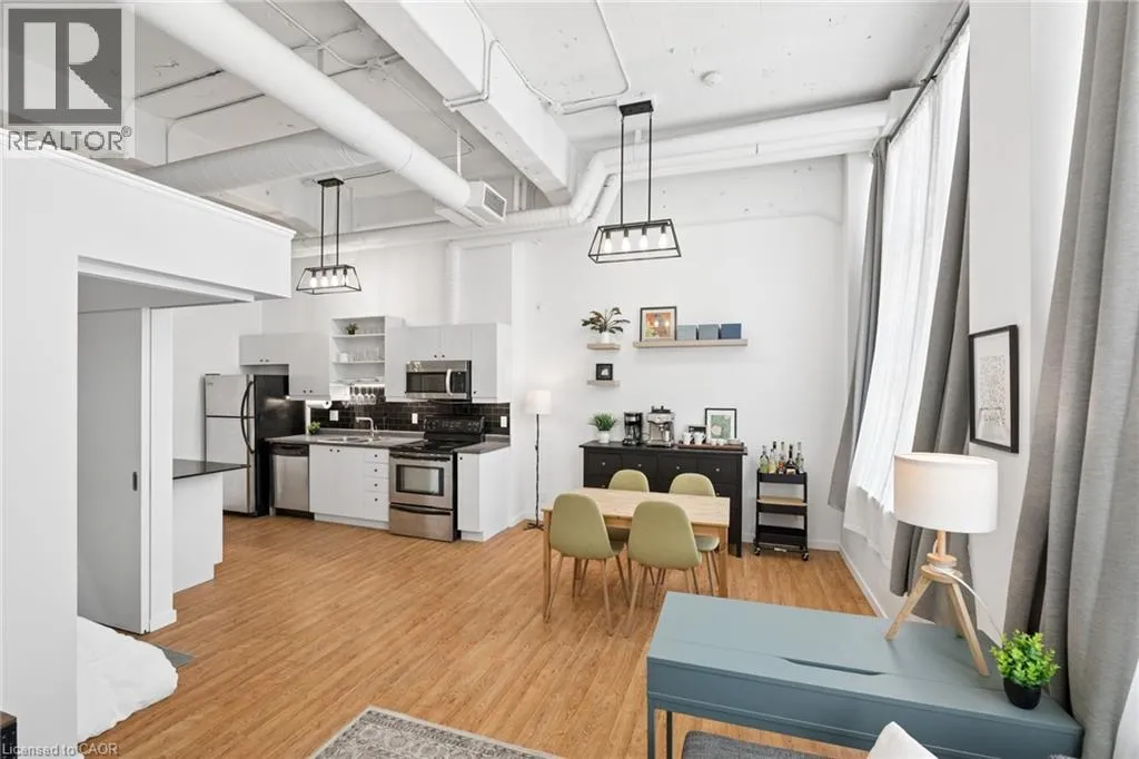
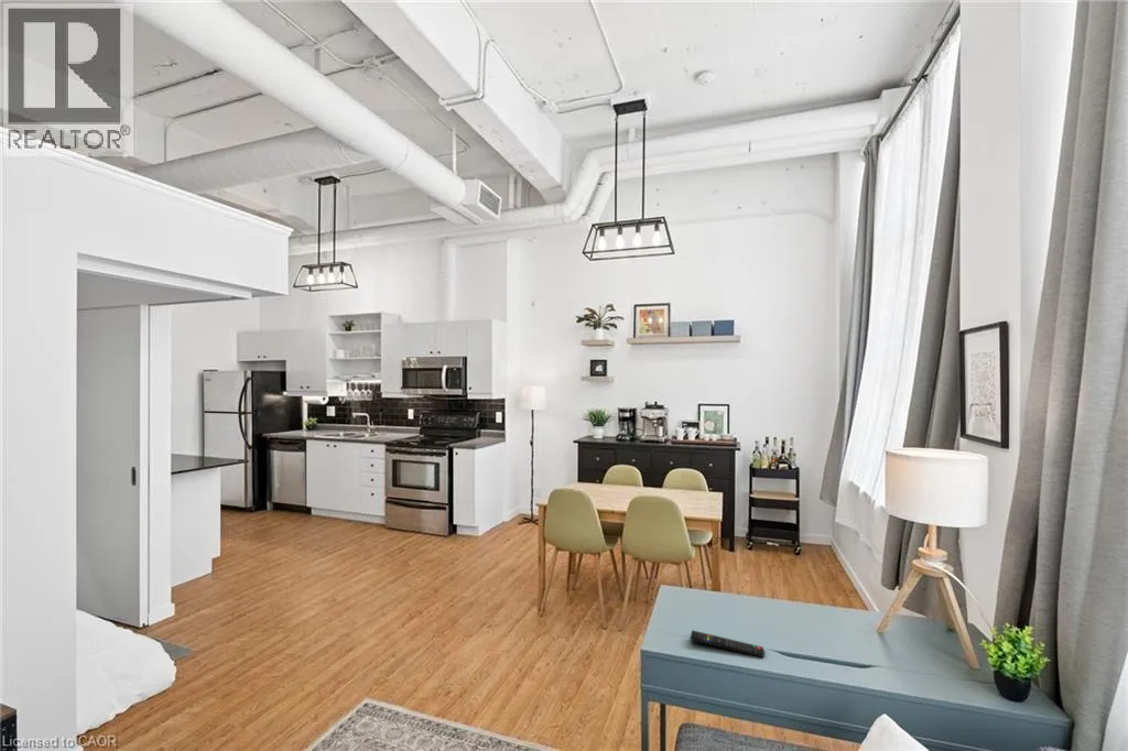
+ remote control [688,629,766,659]
